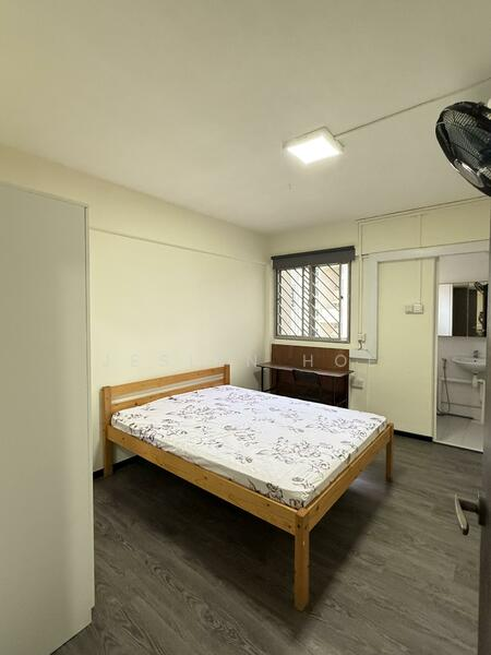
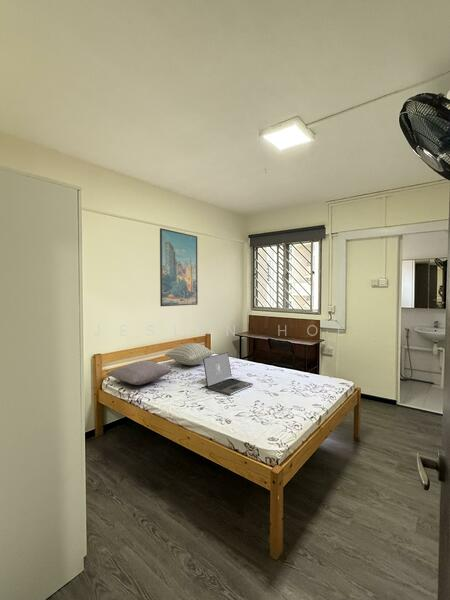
+ laptop [203,351,254,396]
+ pillow [164,342,217,366]
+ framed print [159,227,199,307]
+ pillow [105,360,173,386]
